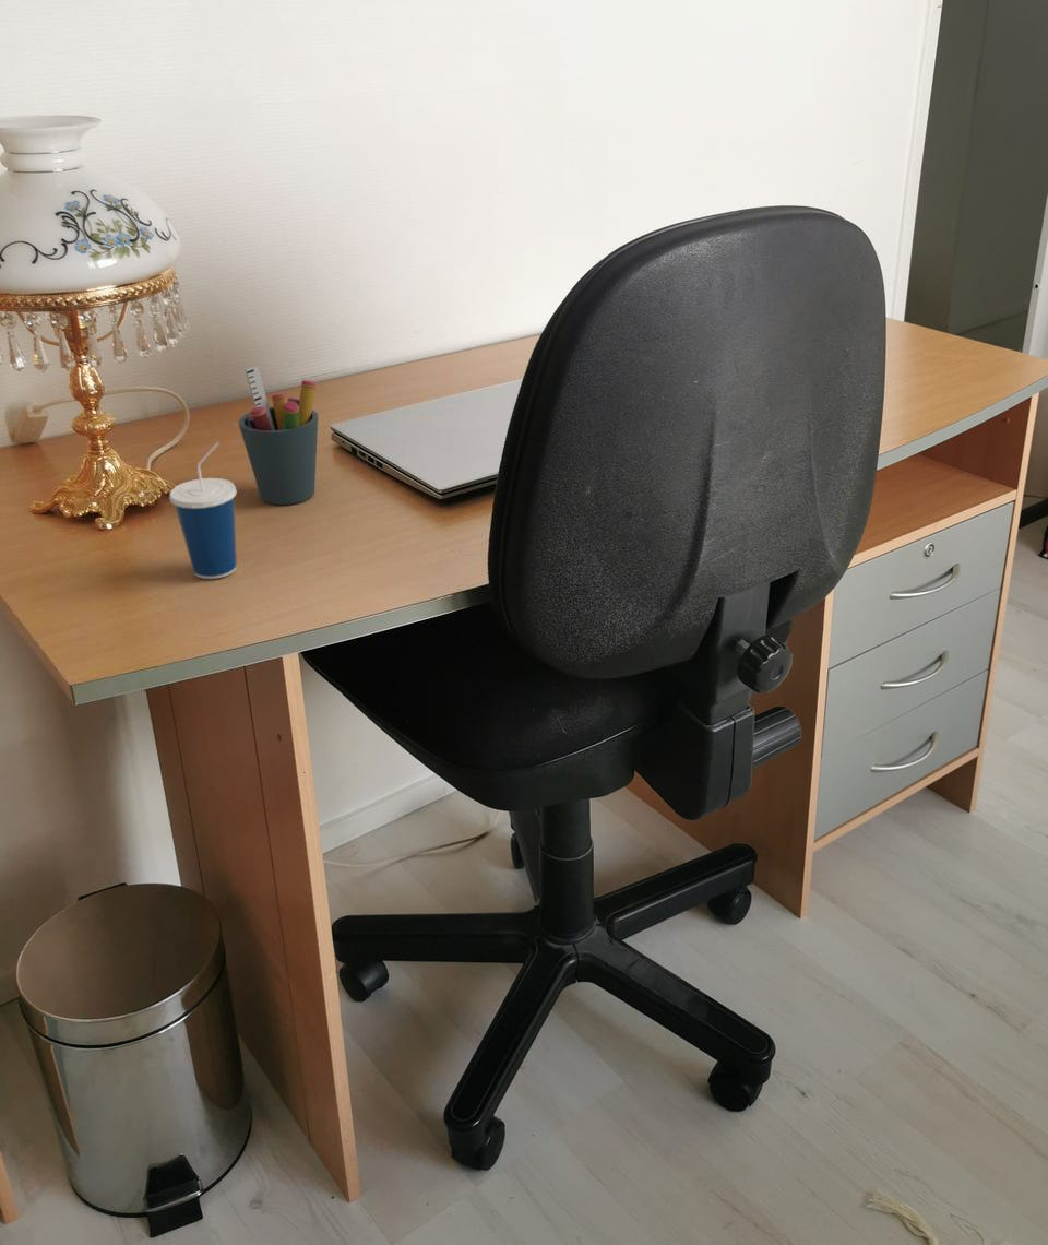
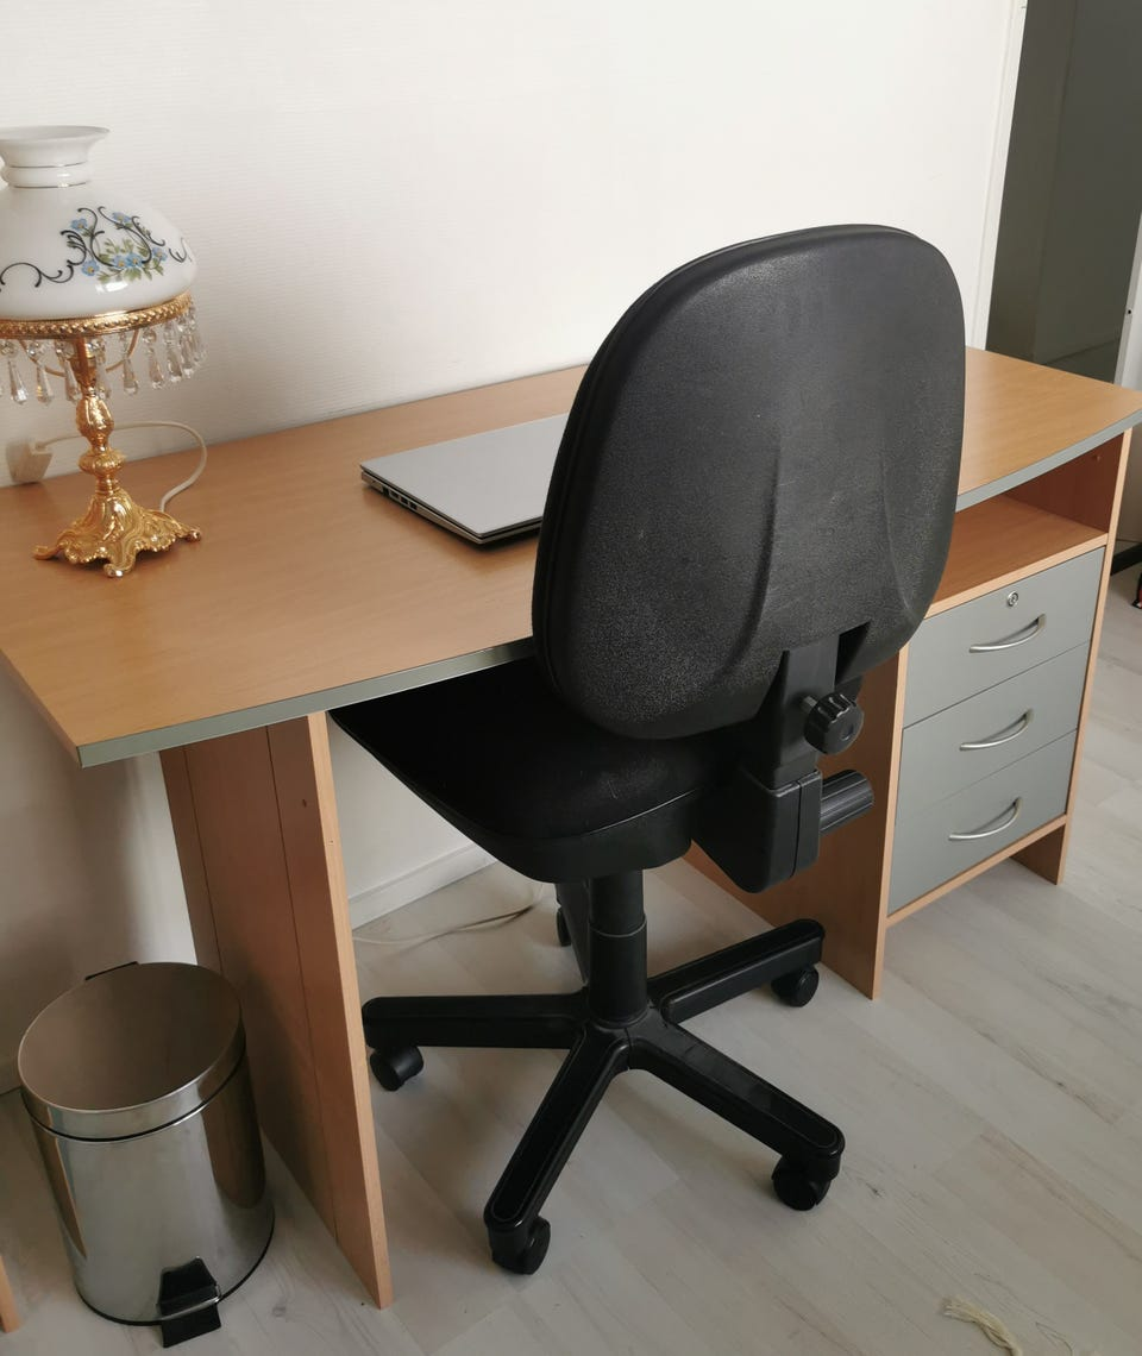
- cup [168,441,238,580]
- pen holder [238,365,319,506]
